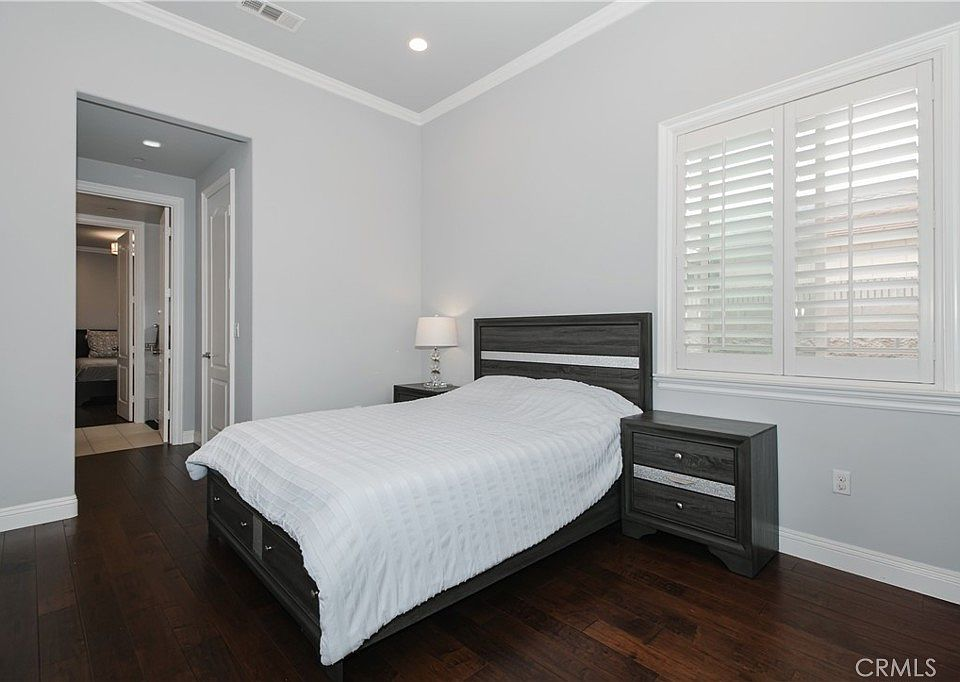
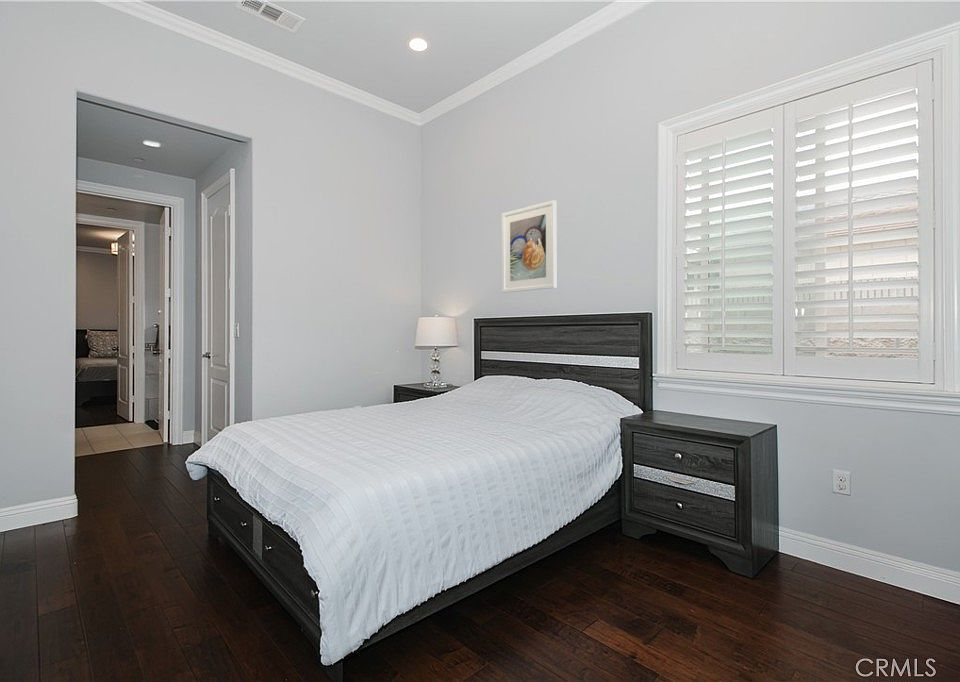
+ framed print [501,199,557,294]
